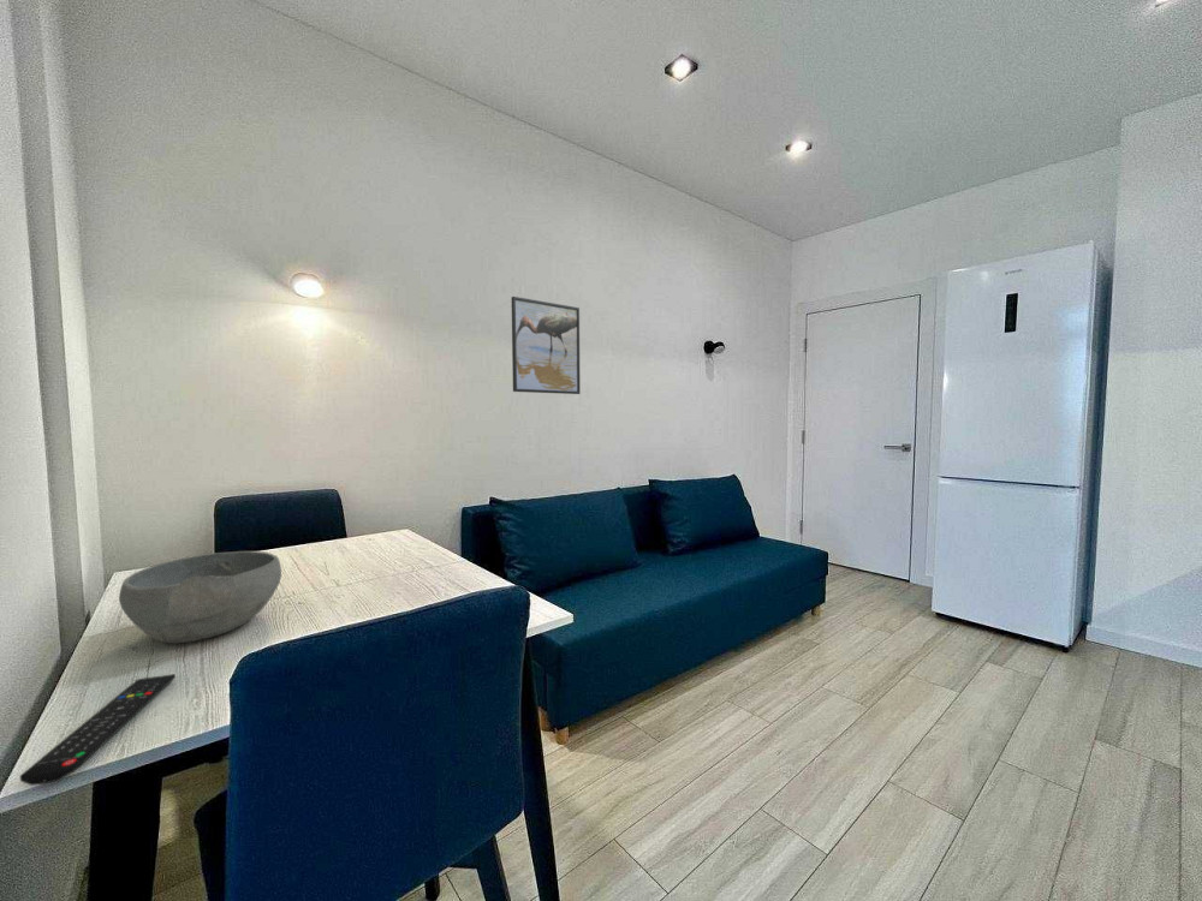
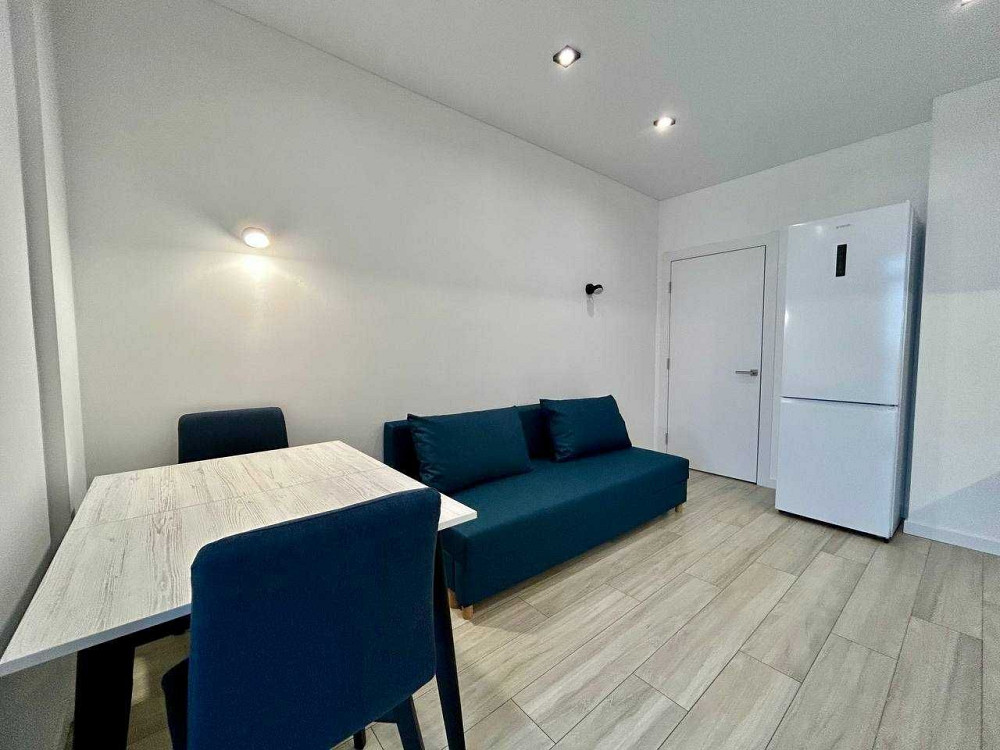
- bowl [118,550,282,645]
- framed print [511,296,582,395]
- remote control [19,673,177,787]
